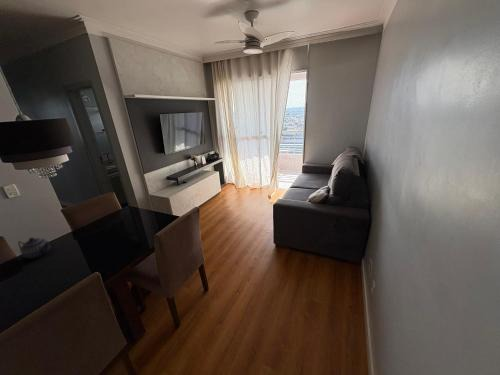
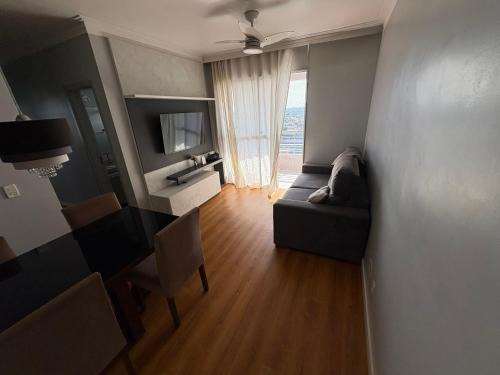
- teapot [17,236,51,260]
